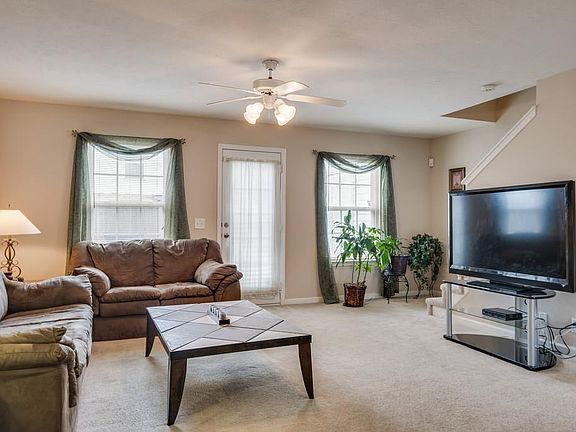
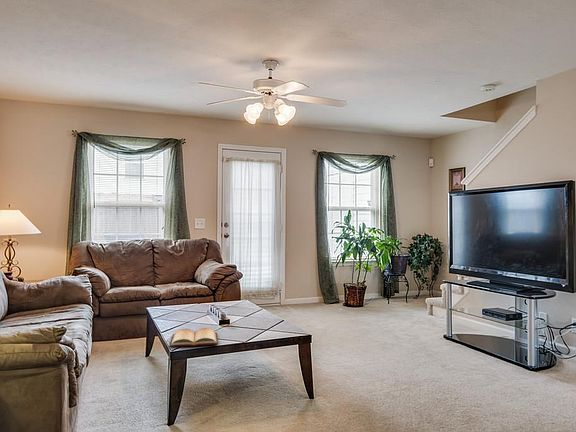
+ bible [168,327,219,348]
